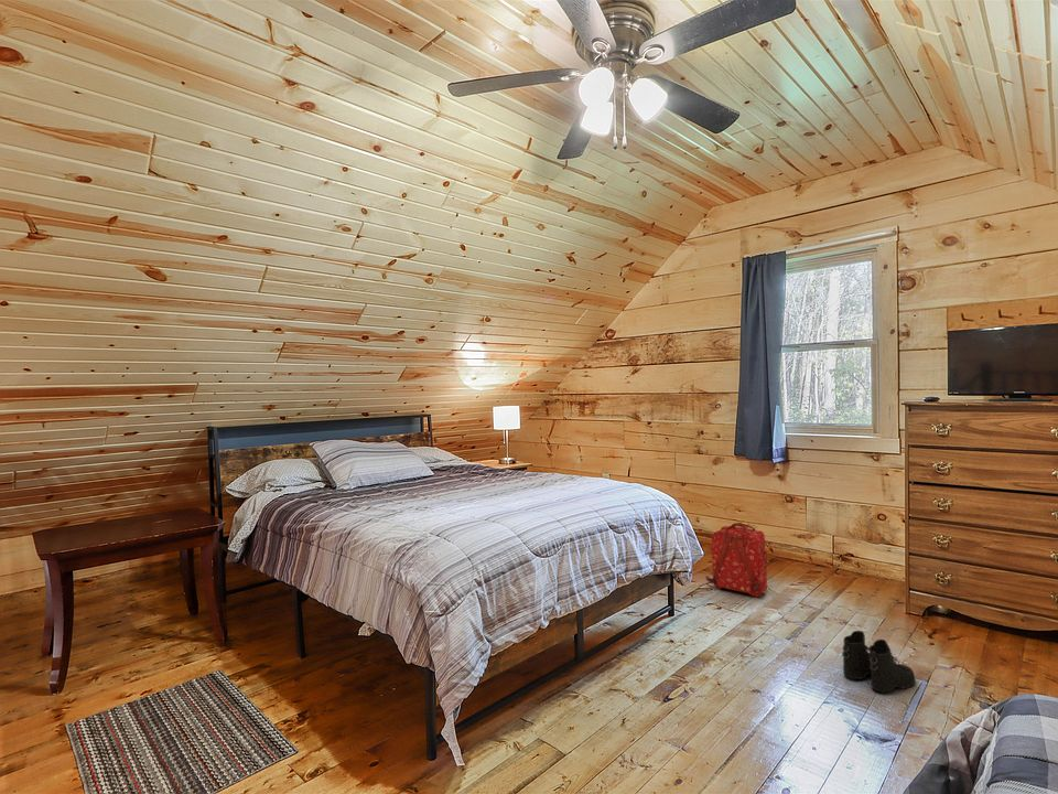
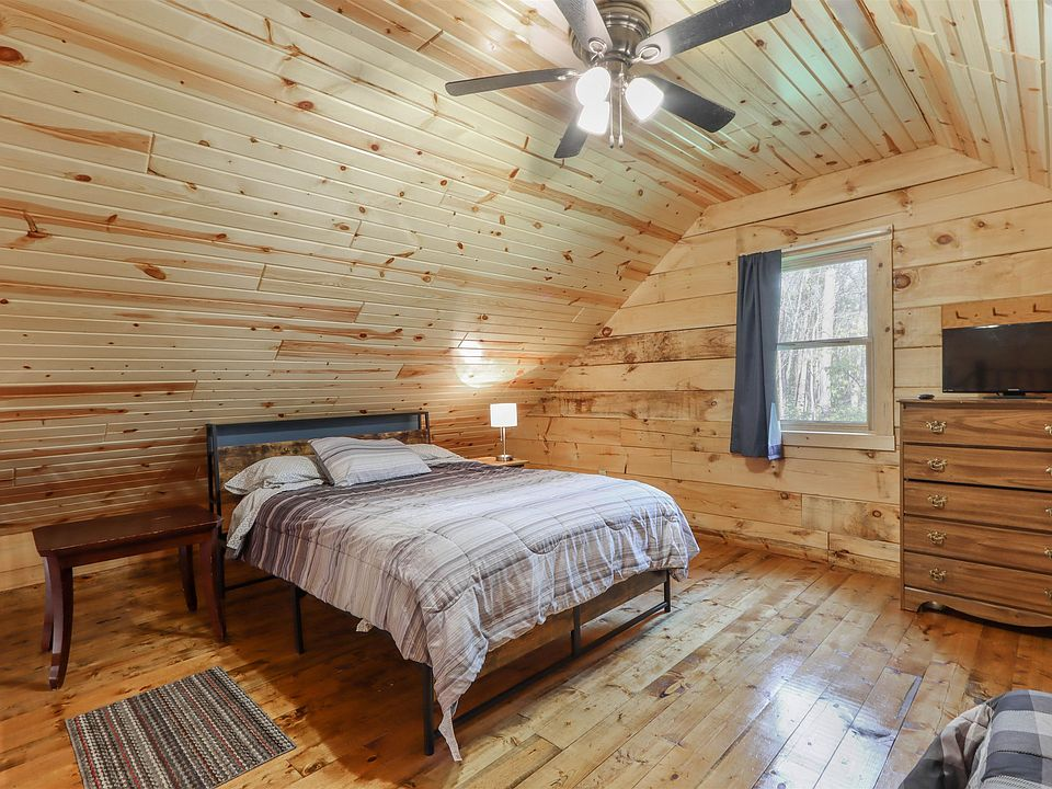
- backpack [704,522,768,598]
- boots [841,630,916,694]
